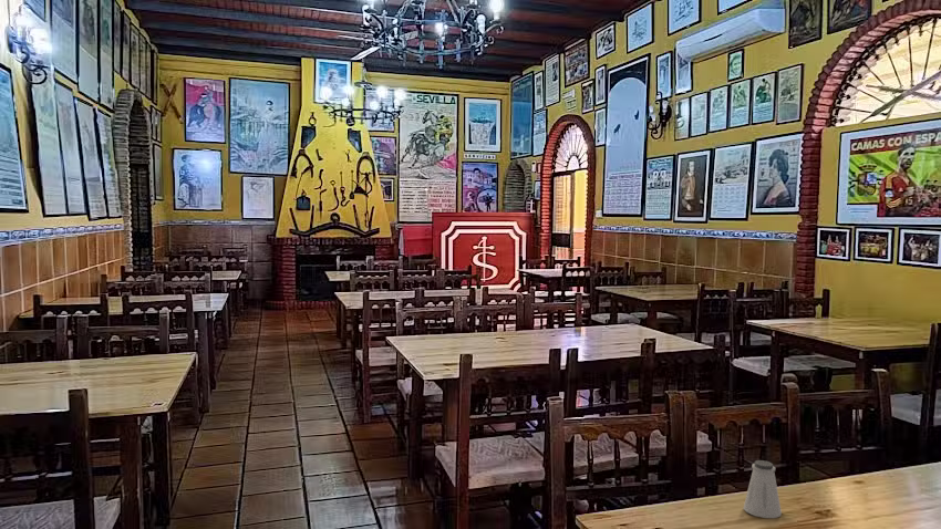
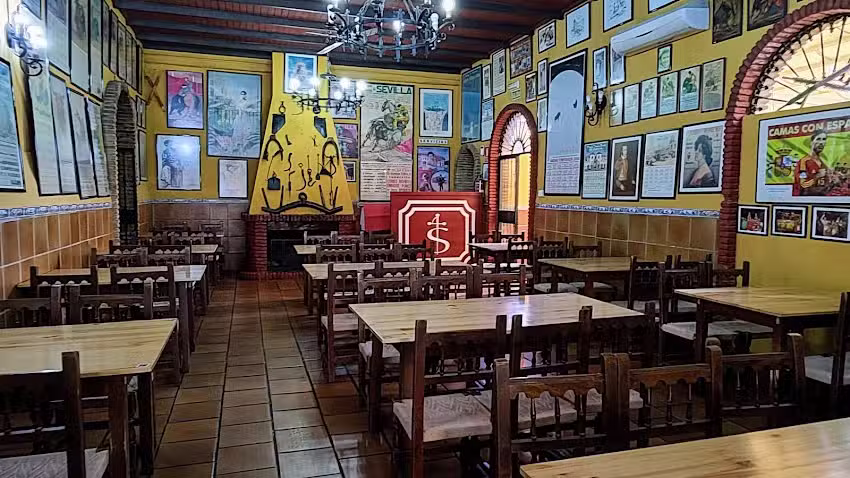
- saltshaker [742,459,783,519]
